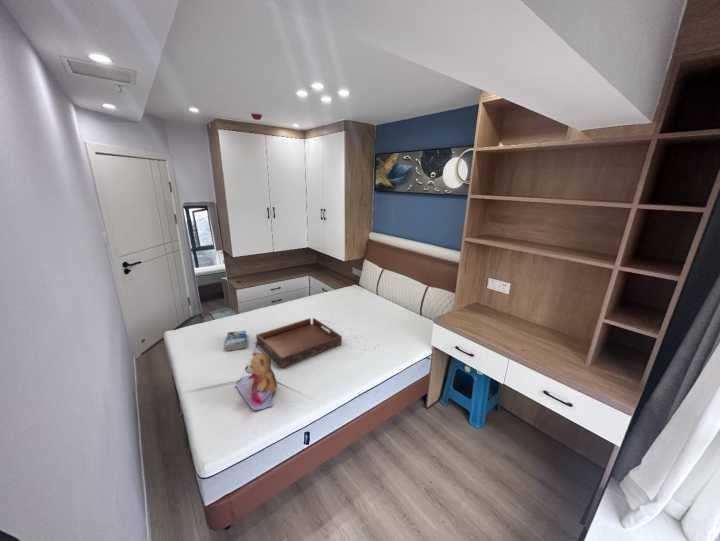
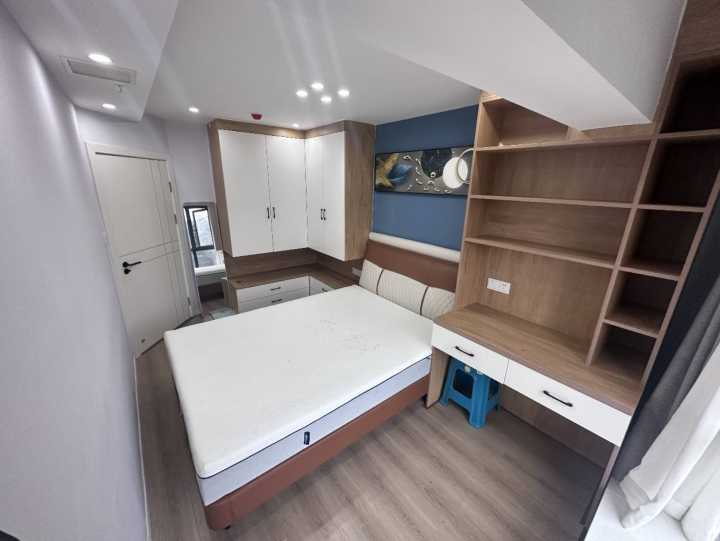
- teddy bear [234,350,278,411]
- book [225,330,247,352]
- serving tray [255,317,343,369]
